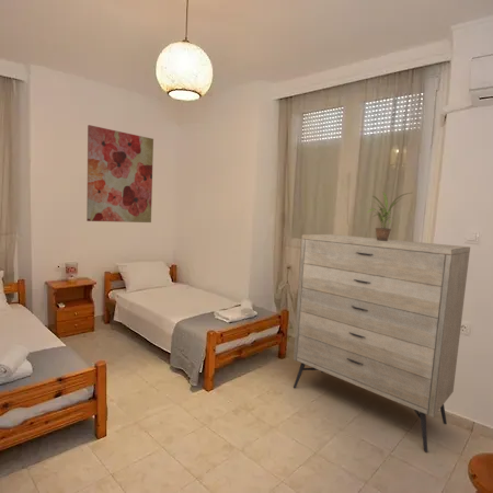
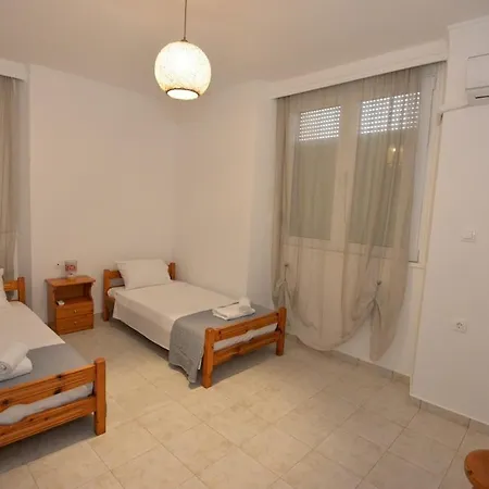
- dresser [293,233,471,452]
- wall art [85,124,154,223]
- potted plant [366,191,412,241]
